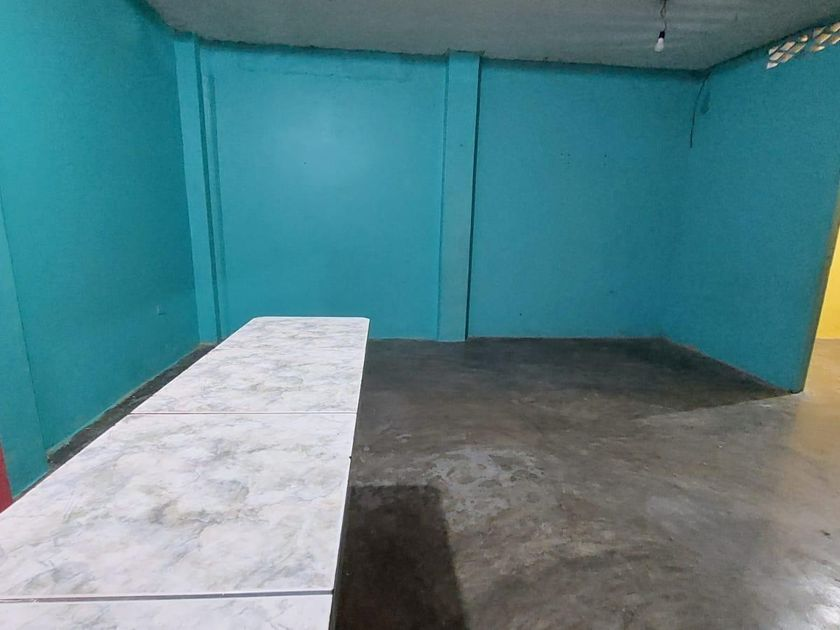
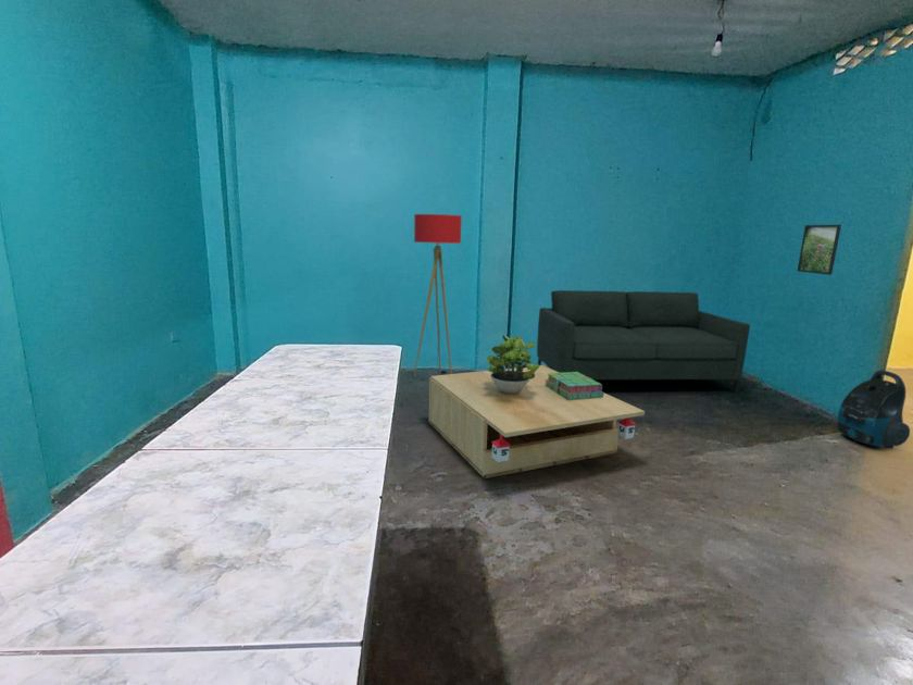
+ potted plant [486,334,540,394]
+ floor lamp [412,213,463,378]
+ stack of books [545,372,604,400]
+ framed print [797,224,842,276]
+ vacuum cleaner [836,370,911,450]
+ coffee table [427,364,646,479]
+ sofa [536,289,751,395]
